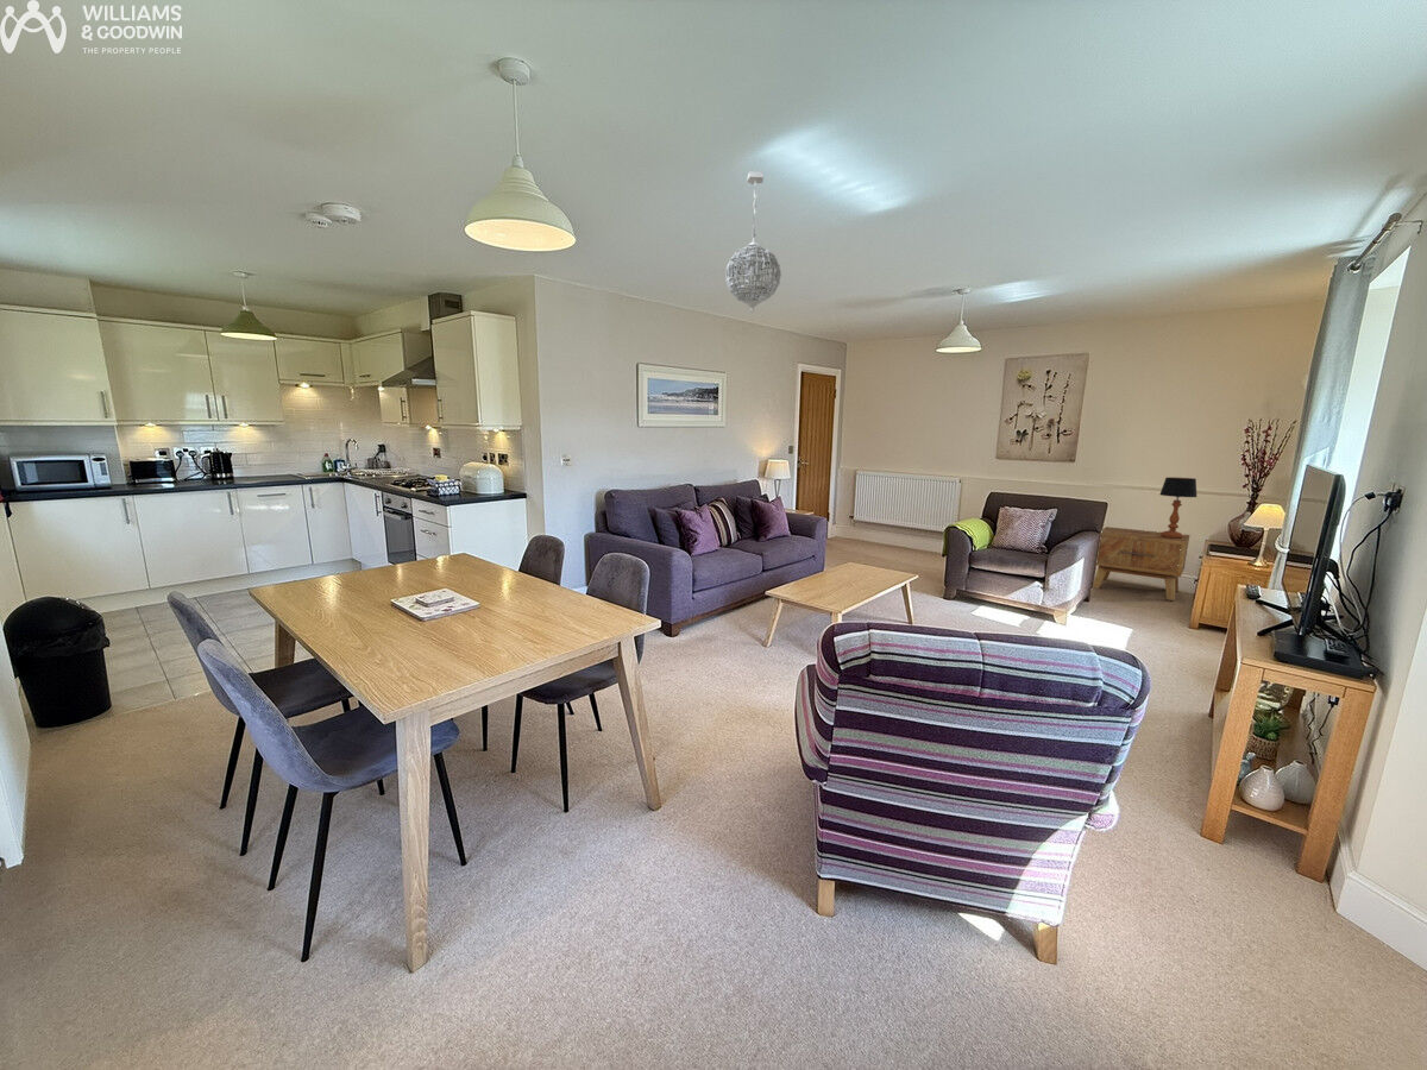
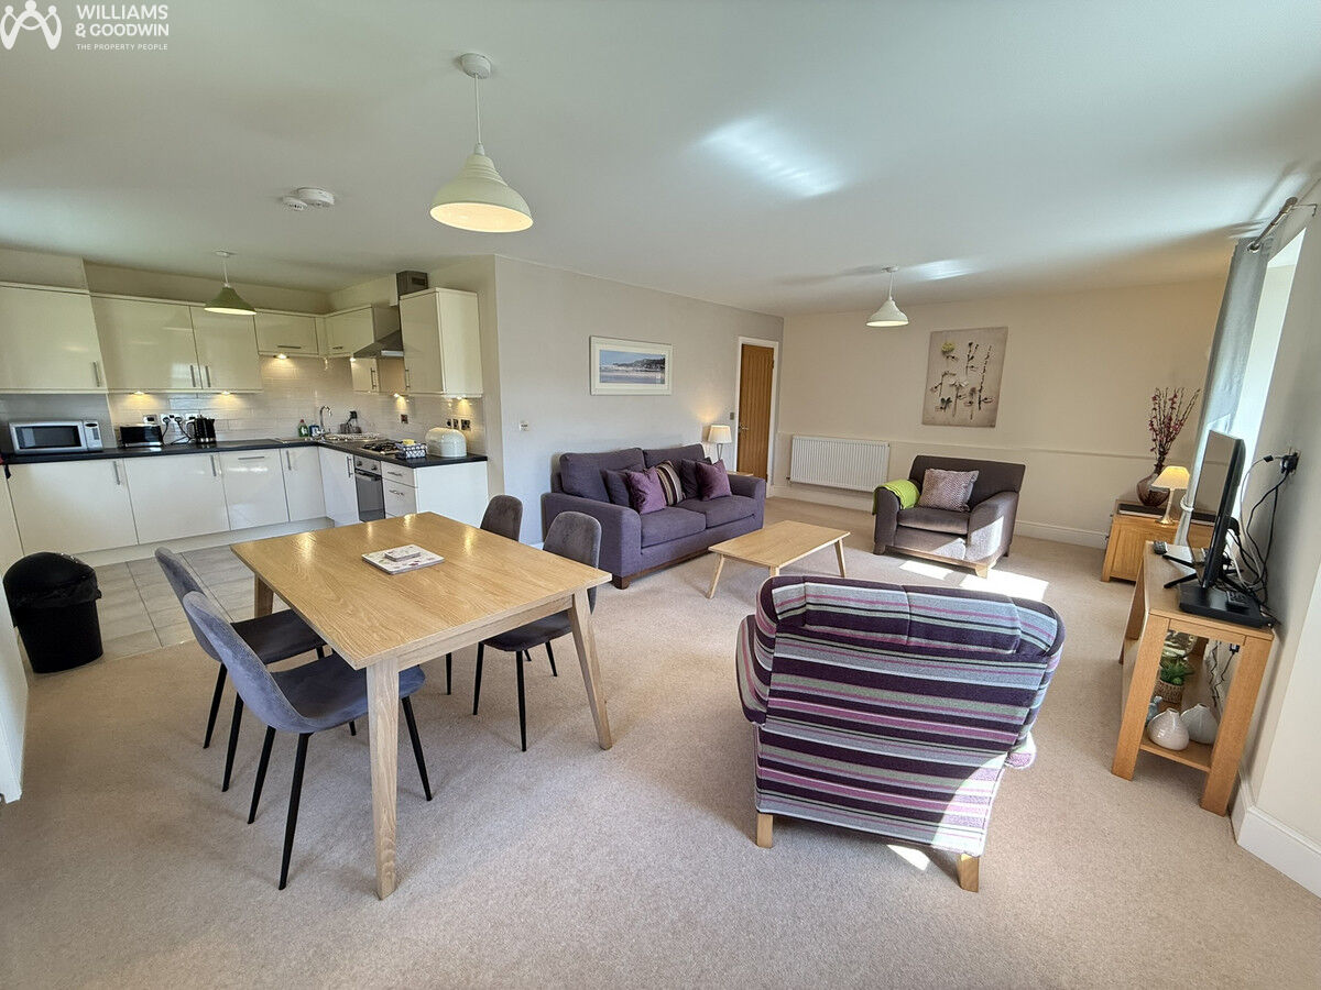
- table lamp [1159,477,1197,539]
- side table [1092,525,1190,602]
- pendant light [724,170,782,314]
